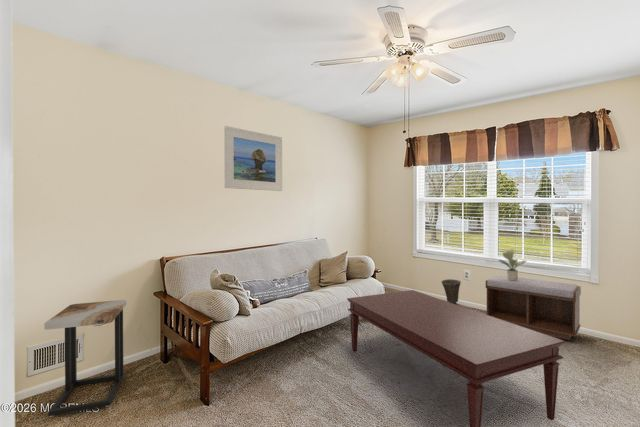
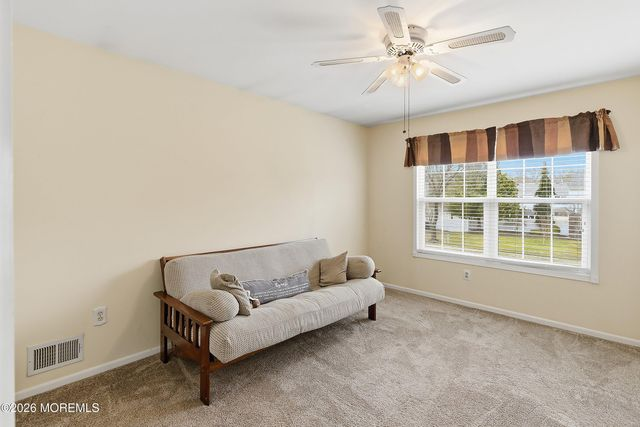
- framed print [223,125,283,192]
- potted plant [498,248,528,280]
- bench [485,274,582,341]
- vase [440,278,462,305]
- coffee table [346,289,566,427]
- side table [43,299,127,418]
